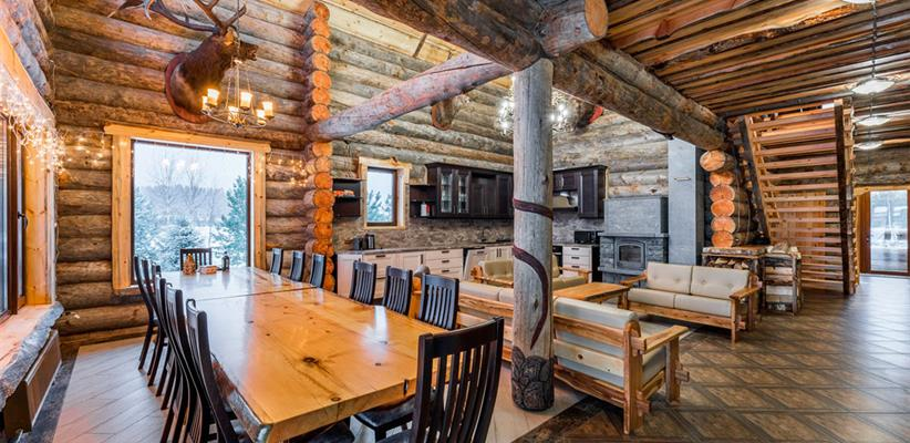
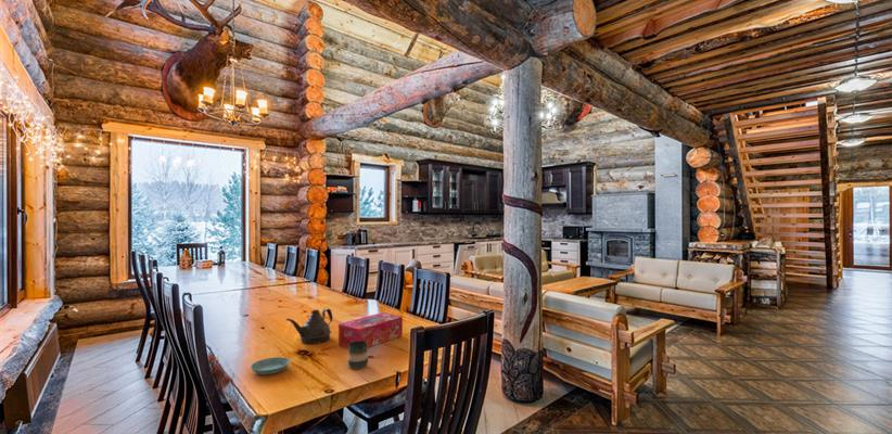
+ saucer [250,356,291,375]
+ teapot [285,307,333,345]
+ mug [347,341,369,370]
+ tissue box [337,311,404,348]
